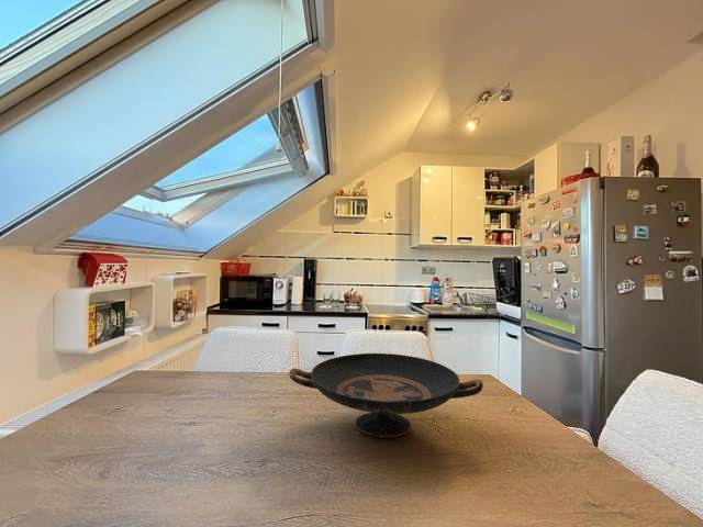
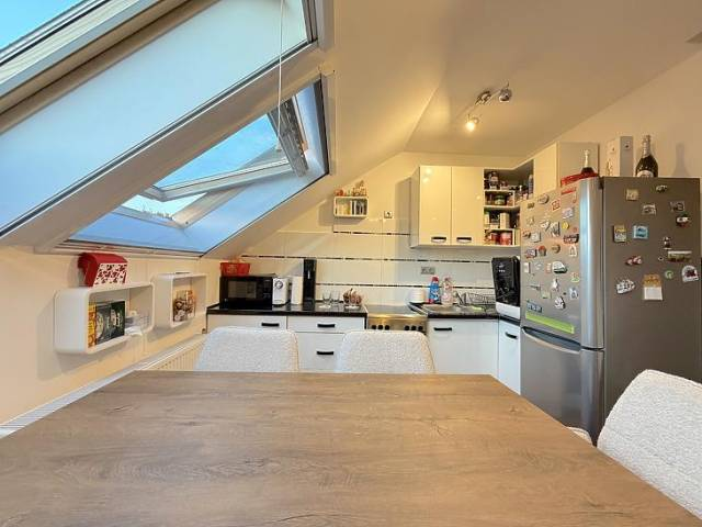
- decorative bowl [288,352,484,439]
